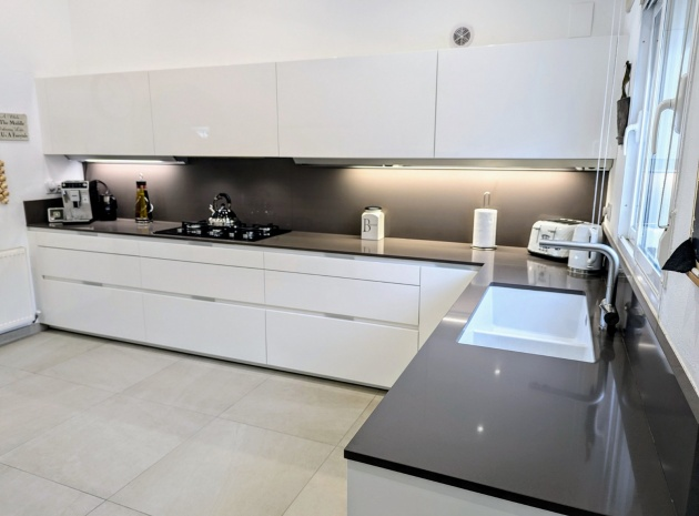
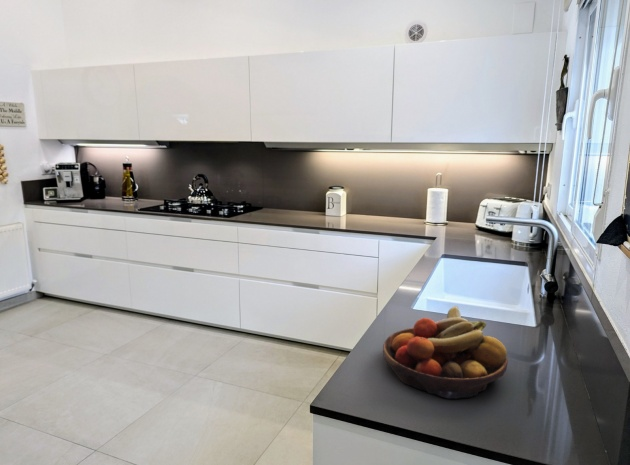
+ fruit bowl [382,305,509,400]
